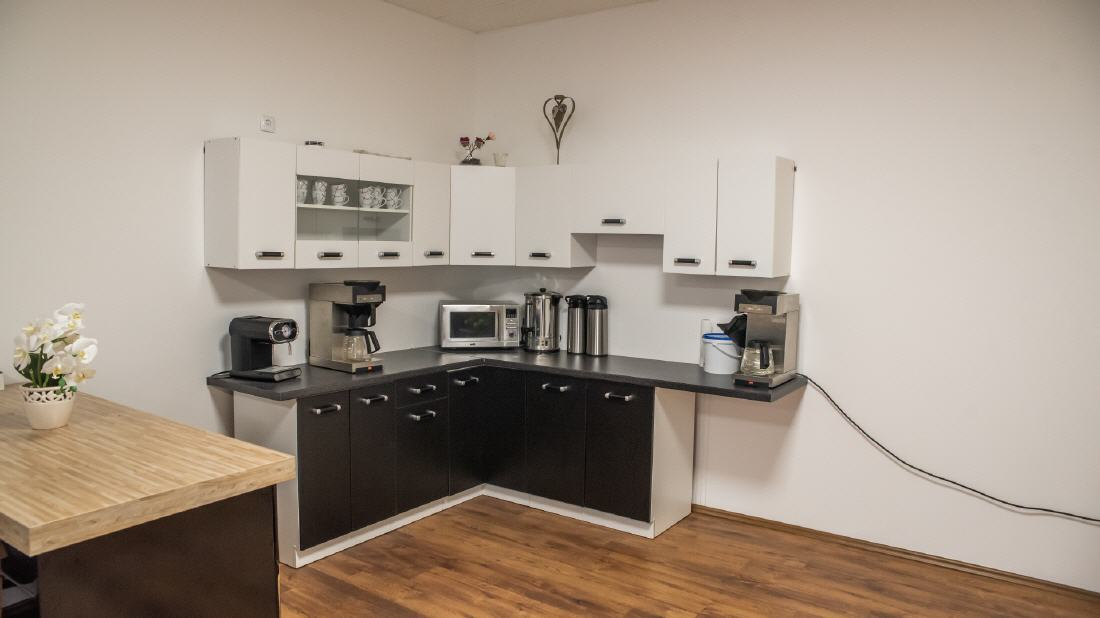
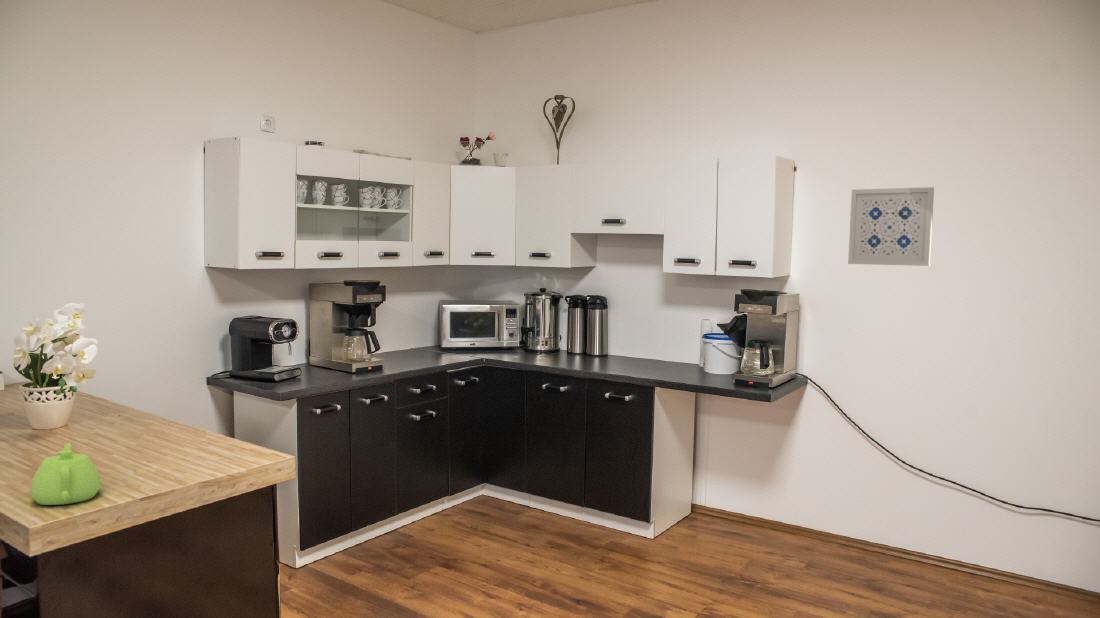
+ wall art [847,186,935,267]
+ teapot [30,442,101,506]
